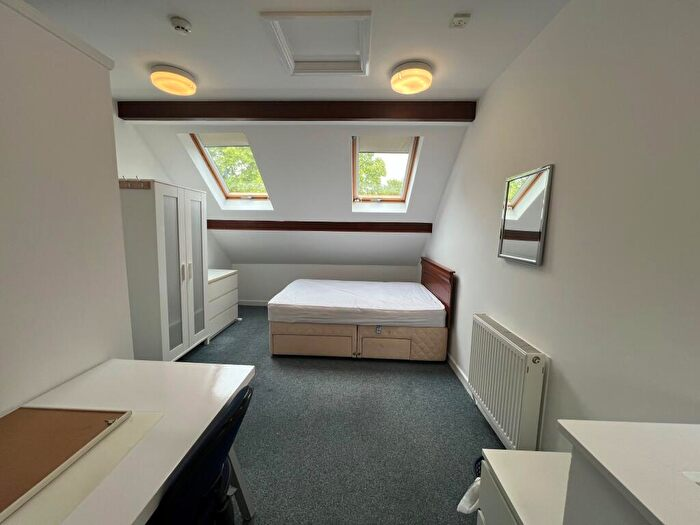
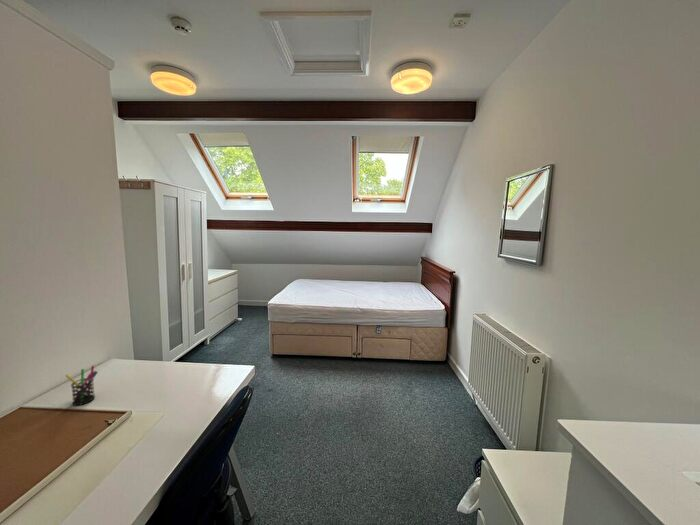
+ pen holder [64,365,99,406]
